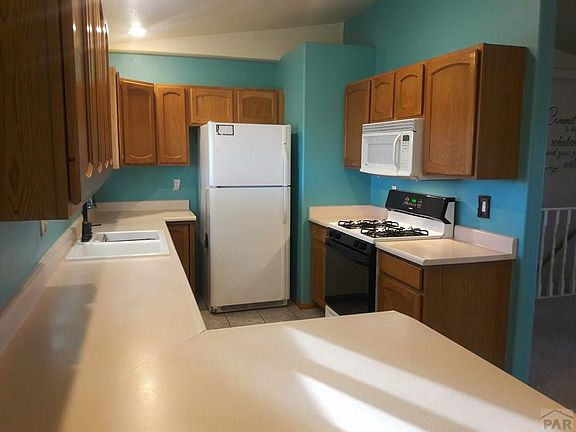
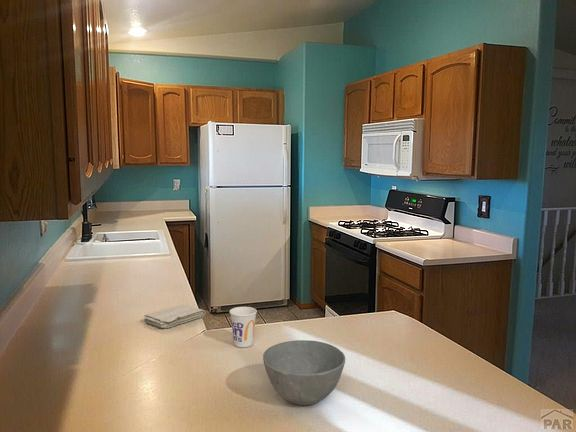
+ washcloth [143,304,207,329]
+ bowl [262,339,346,406]
+ cup [229,306,258,348]
